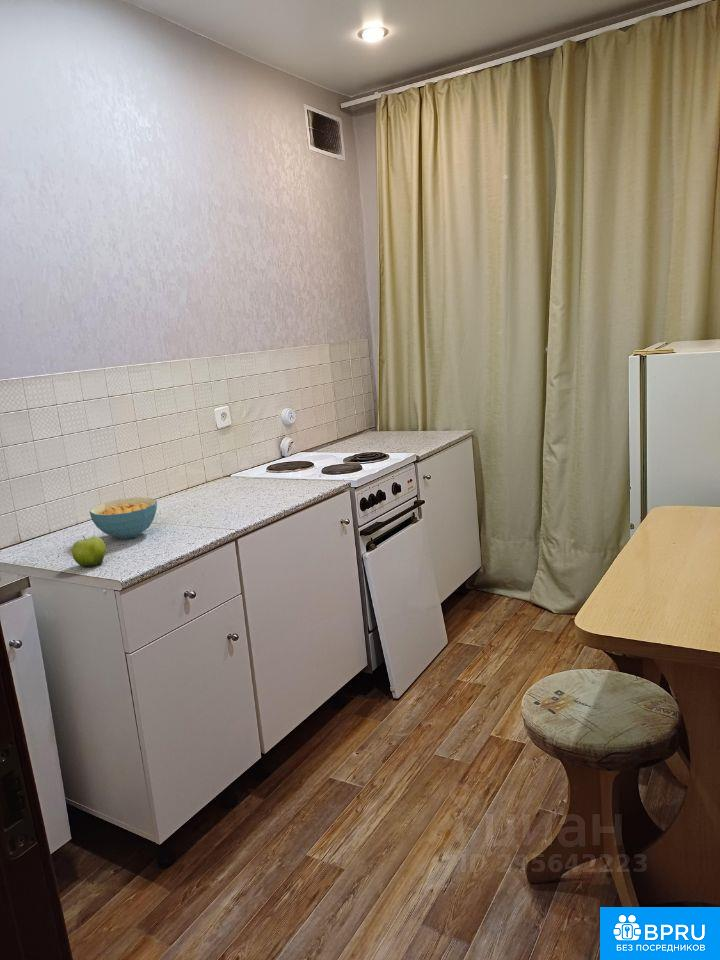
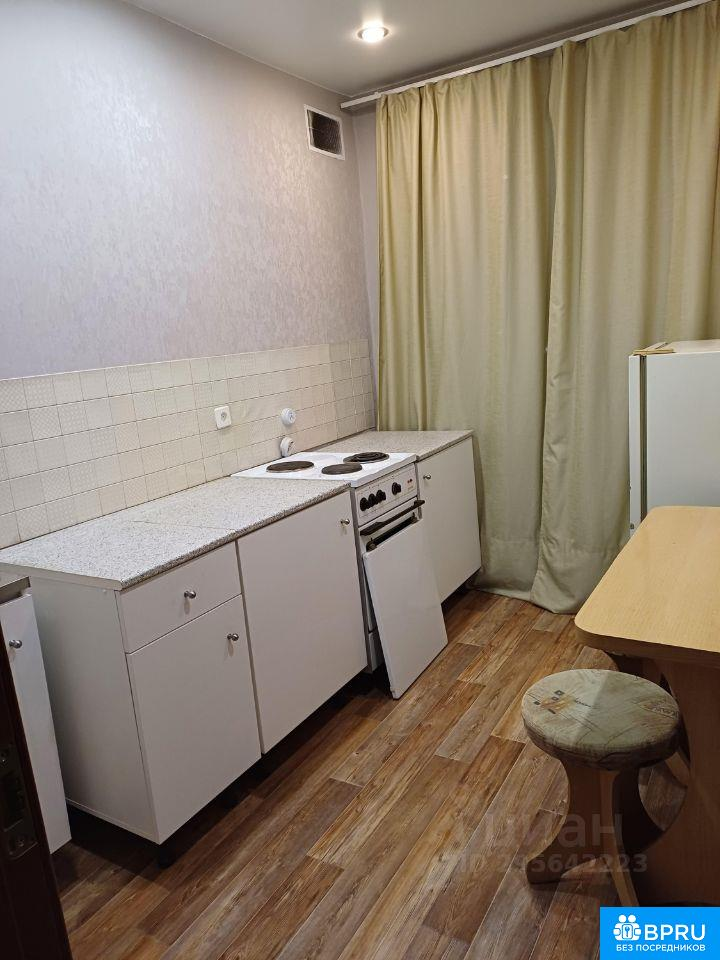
- cereal bowl [89,497,158,540]
- fruit [71,535,107,568]
